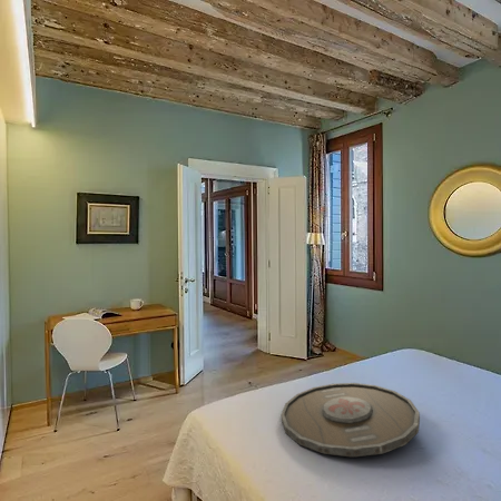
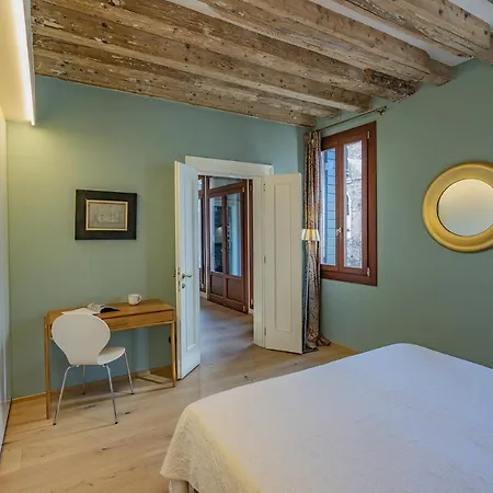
- serving tray [279,382,421,458]
